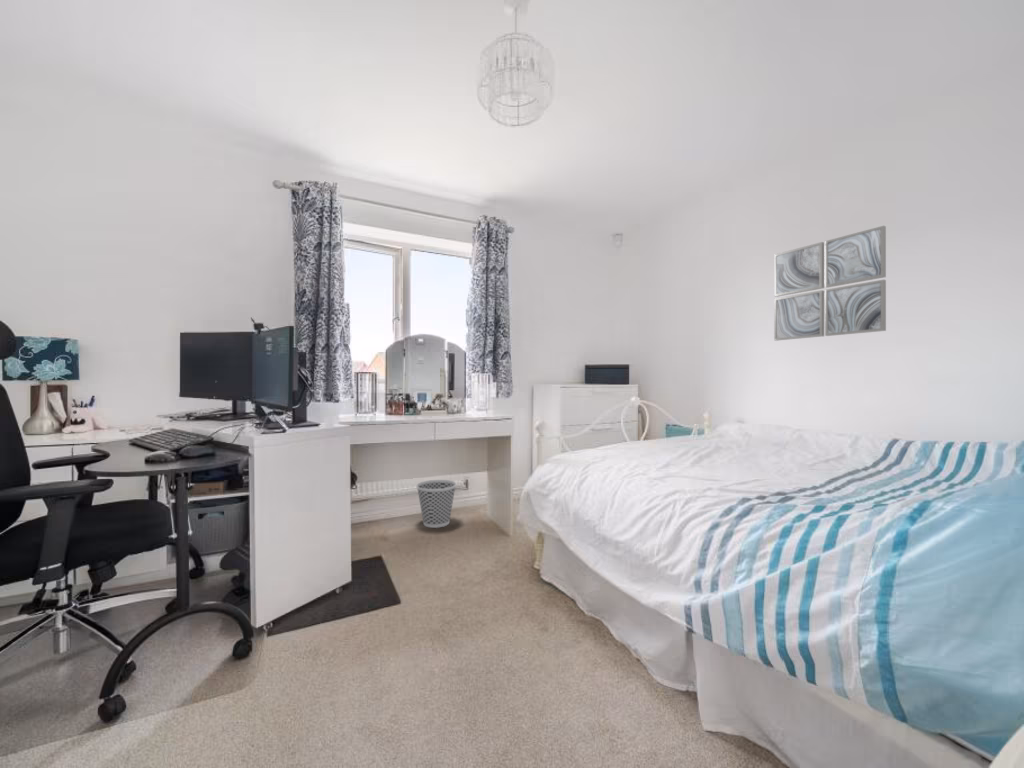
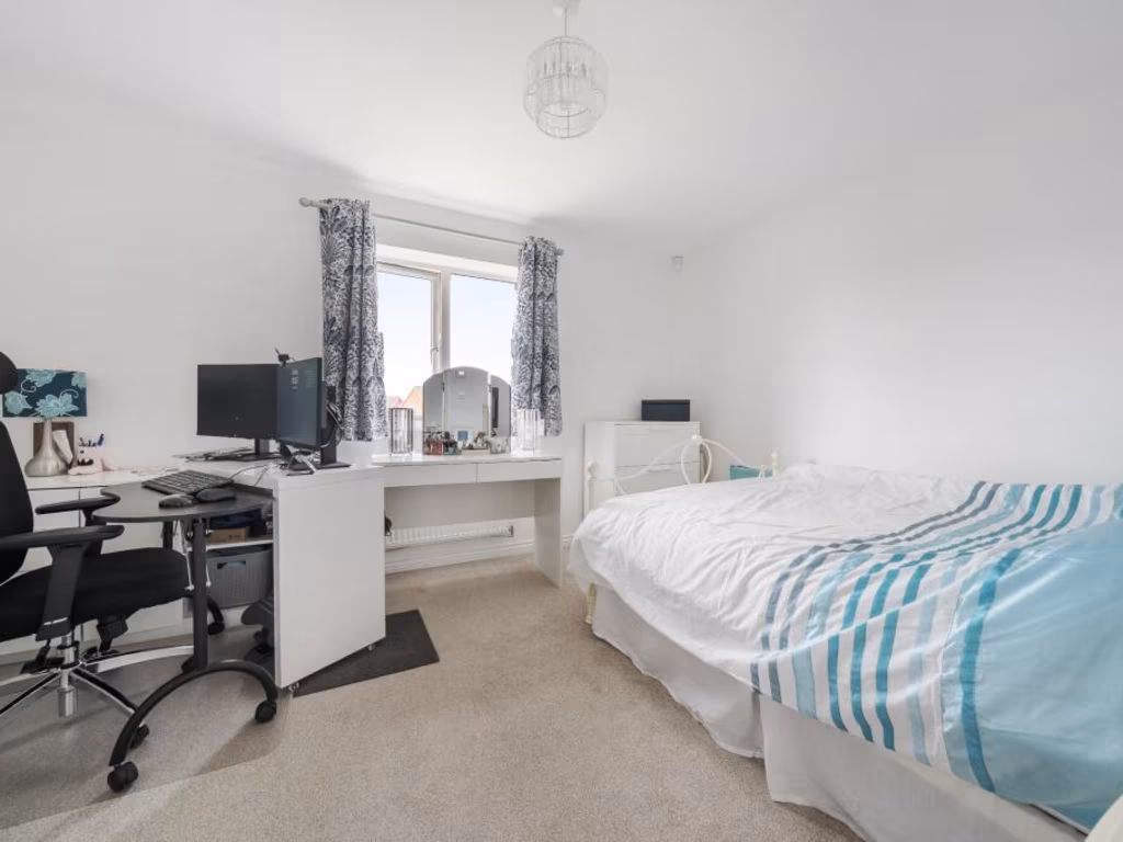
- wall art [773,225,887,342]
- wastebasket [415,479,457,529]
